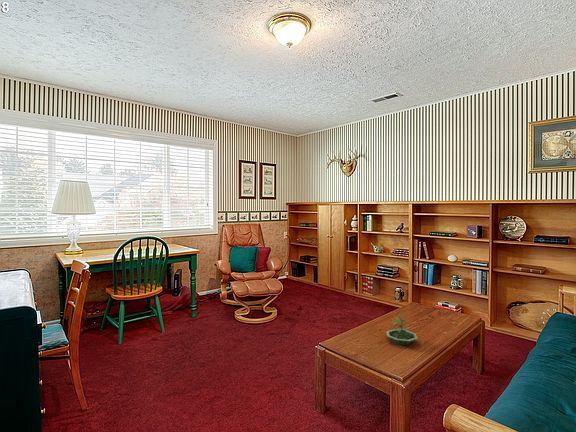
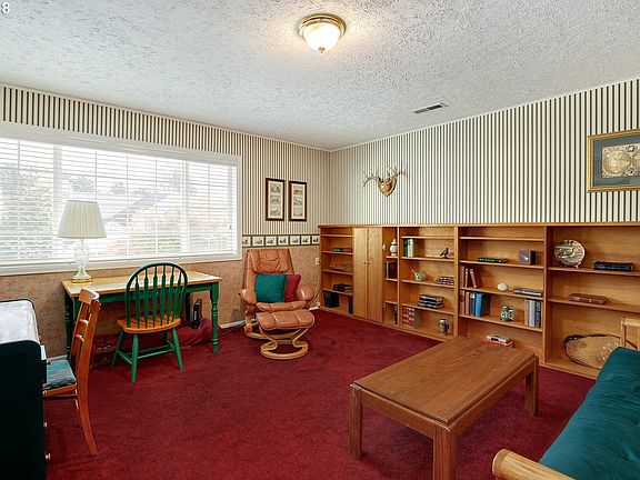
- terrarium [385,312,418,346]
